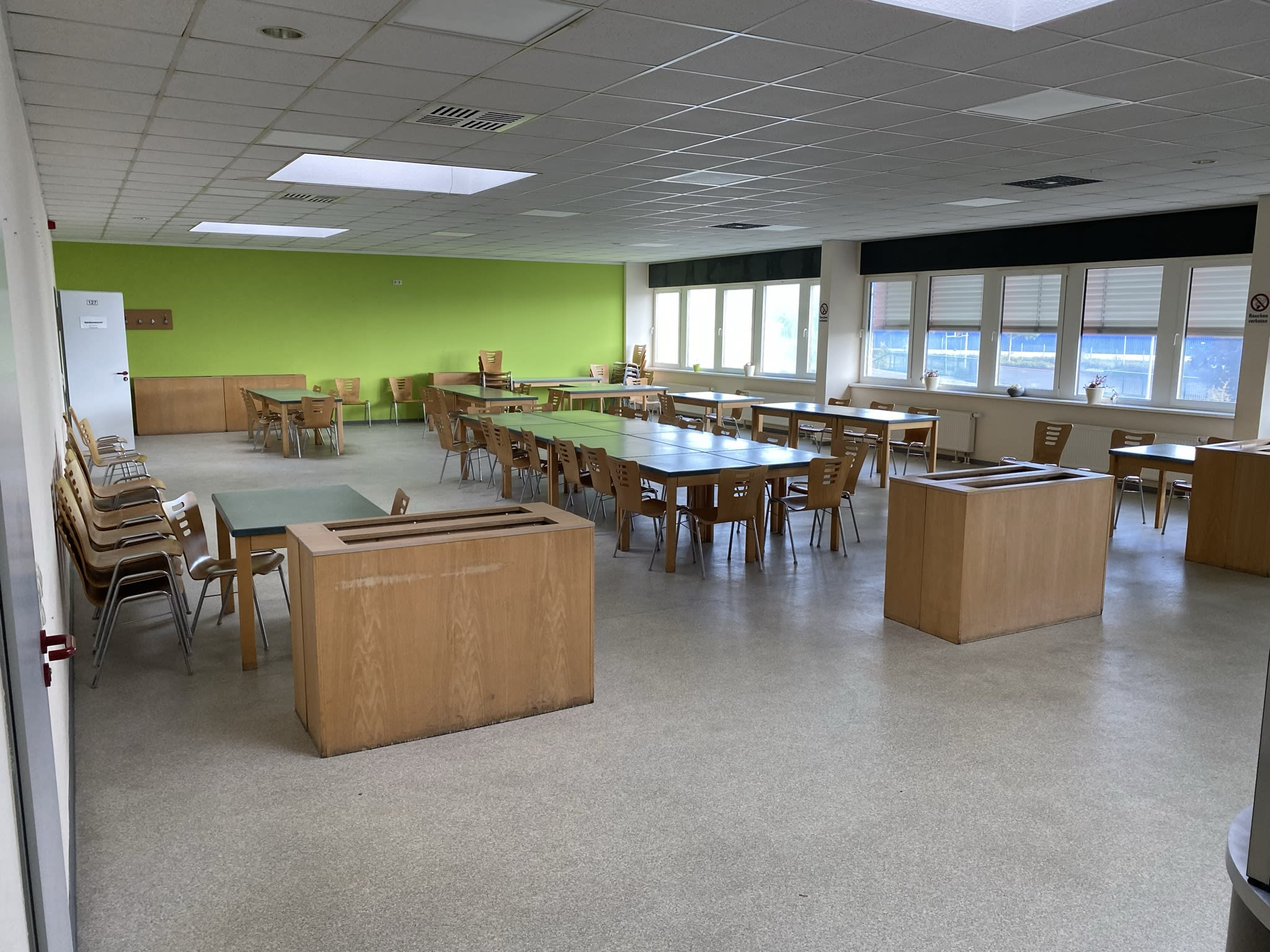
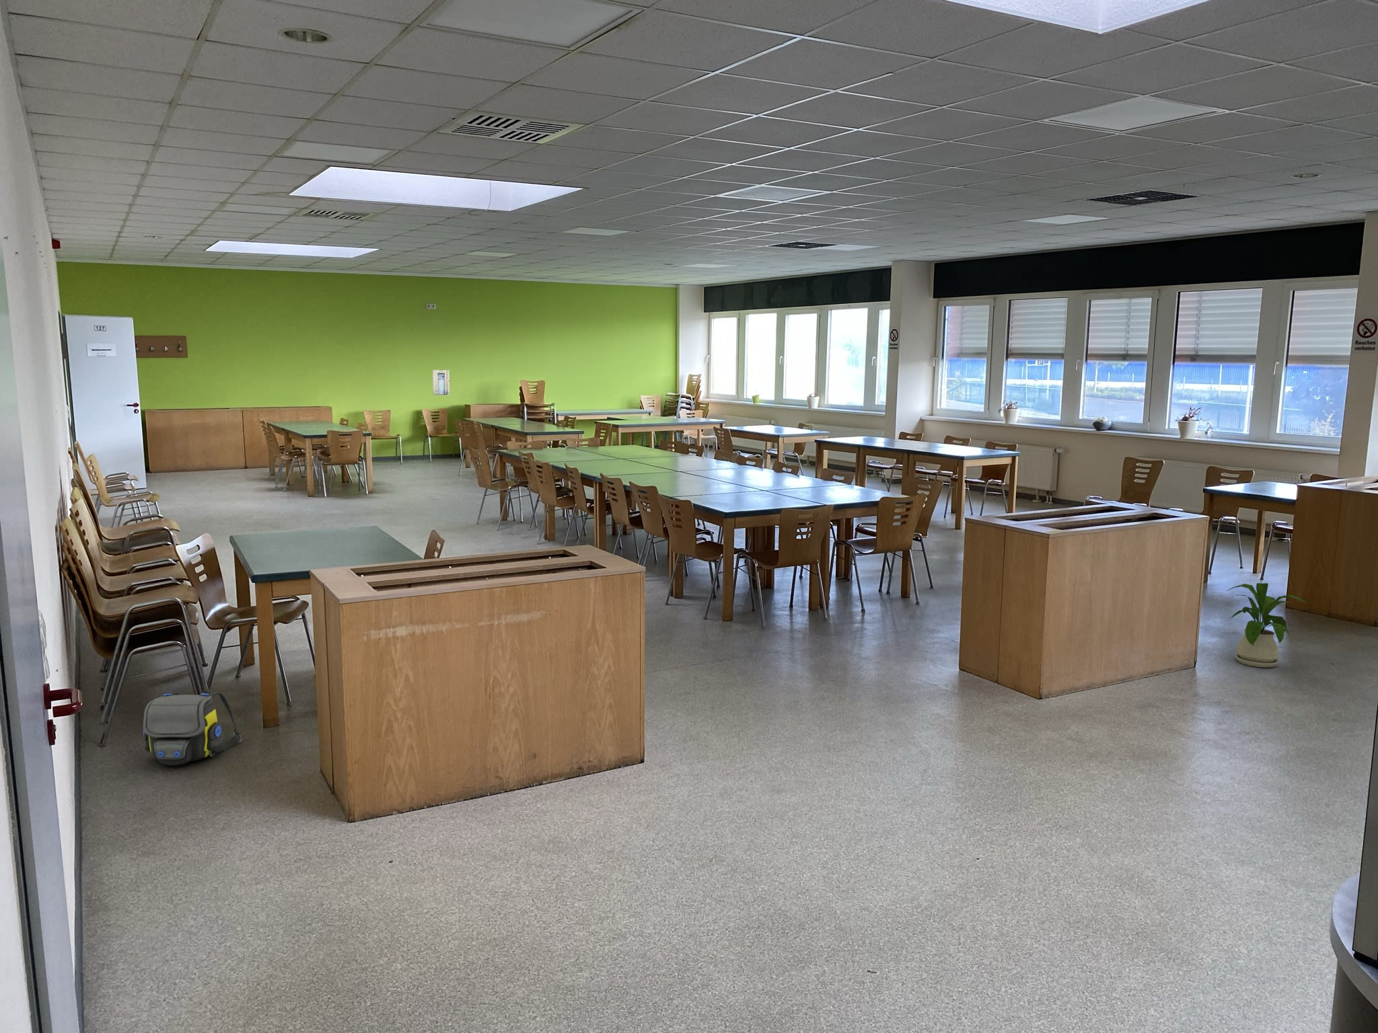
+ house plant [1226,583,1309,667]
+ shoulder bag [142,691,243,766]
+ wall art [432,369,450,395]
